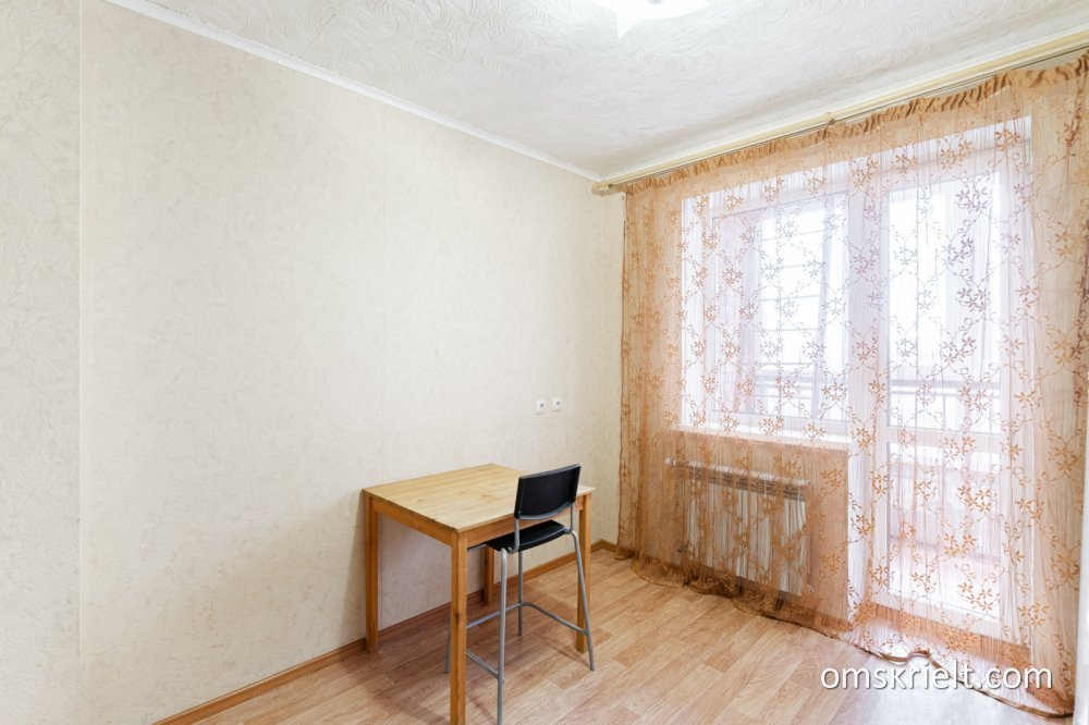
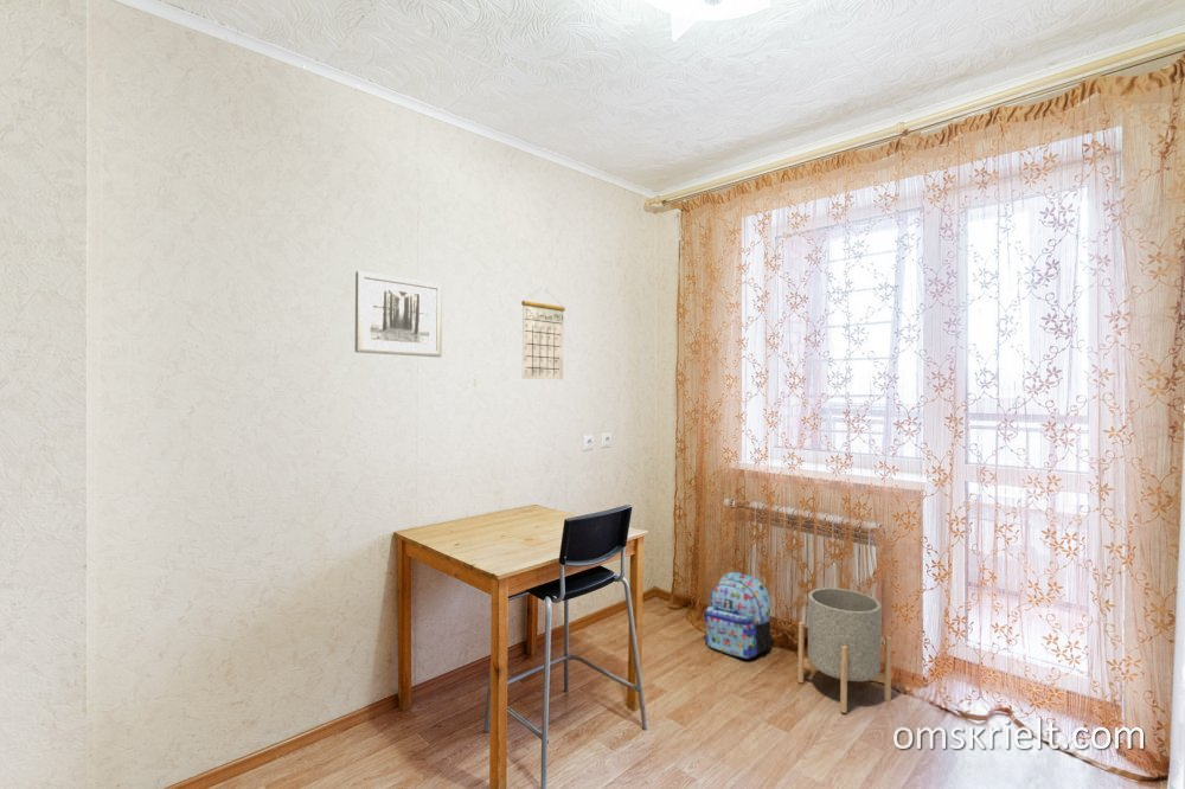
+ wall art [354,270,443,358]
+ calendar [520,288,566,381]
+ planter [796,586,892,714]
+ backpack [702,571,773,660]
